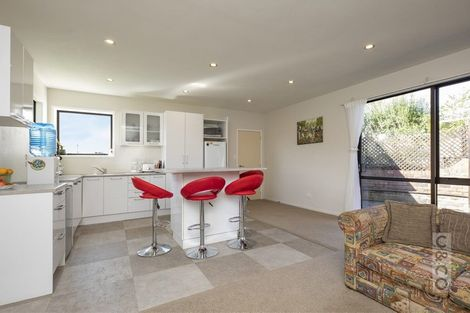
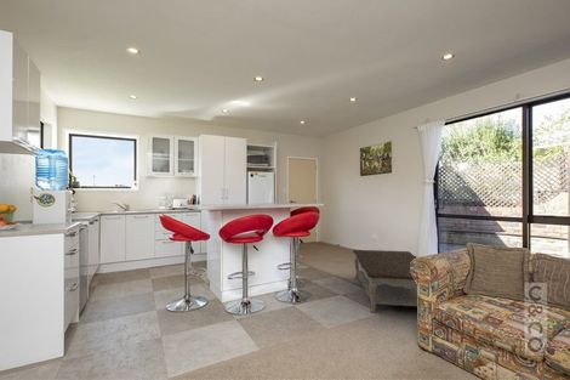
+ coffee table [352,249,418,314]
